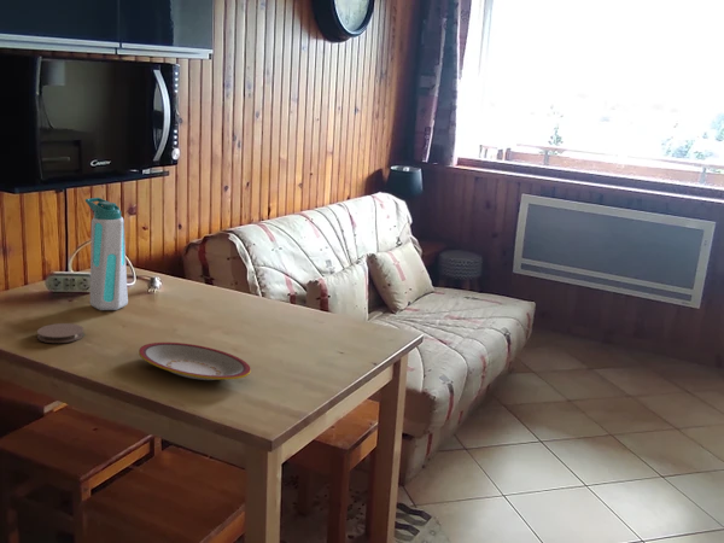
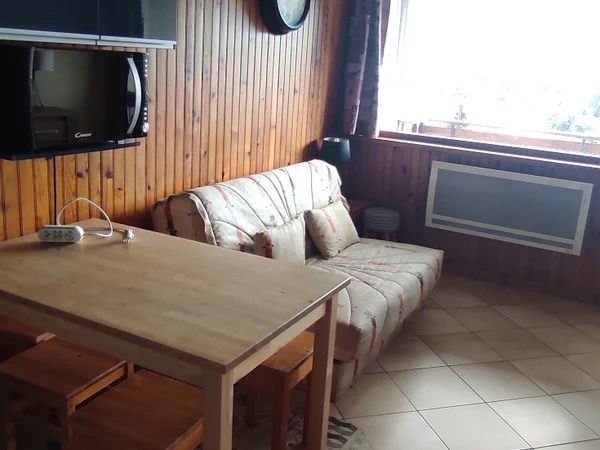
- plate [138,341,252,381]
- coaster [36,322,84,344]
- water bottle [84,197,129,311]
